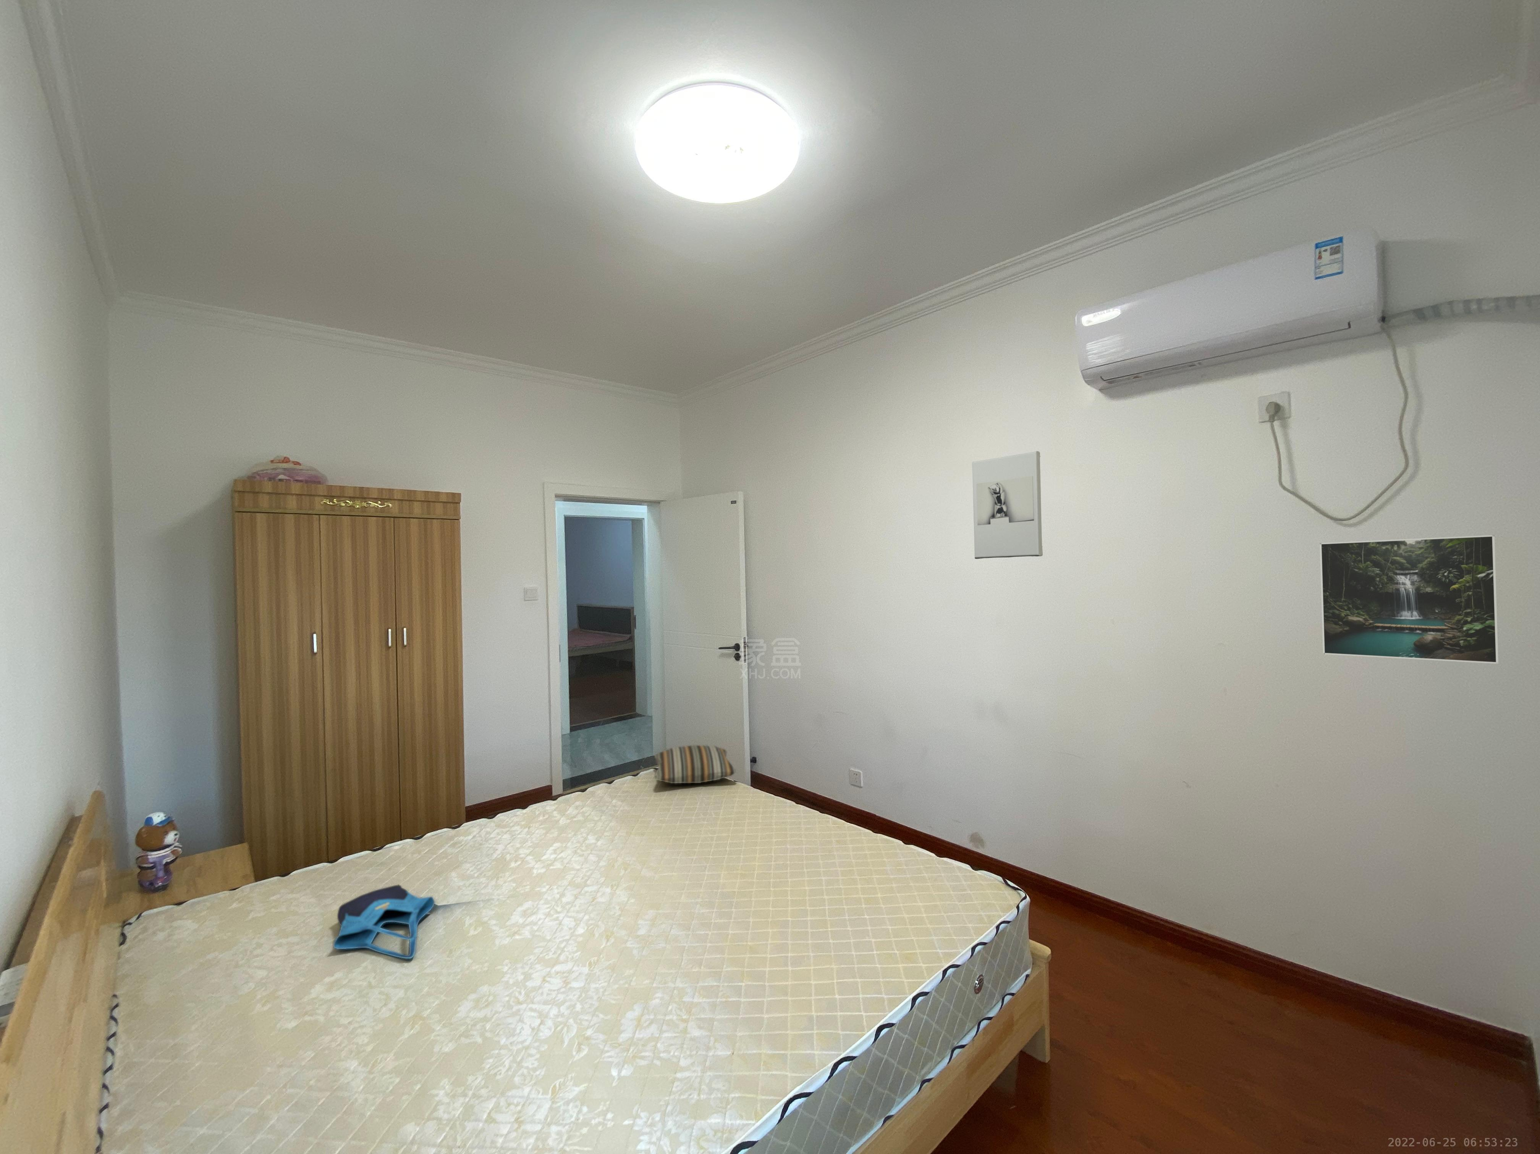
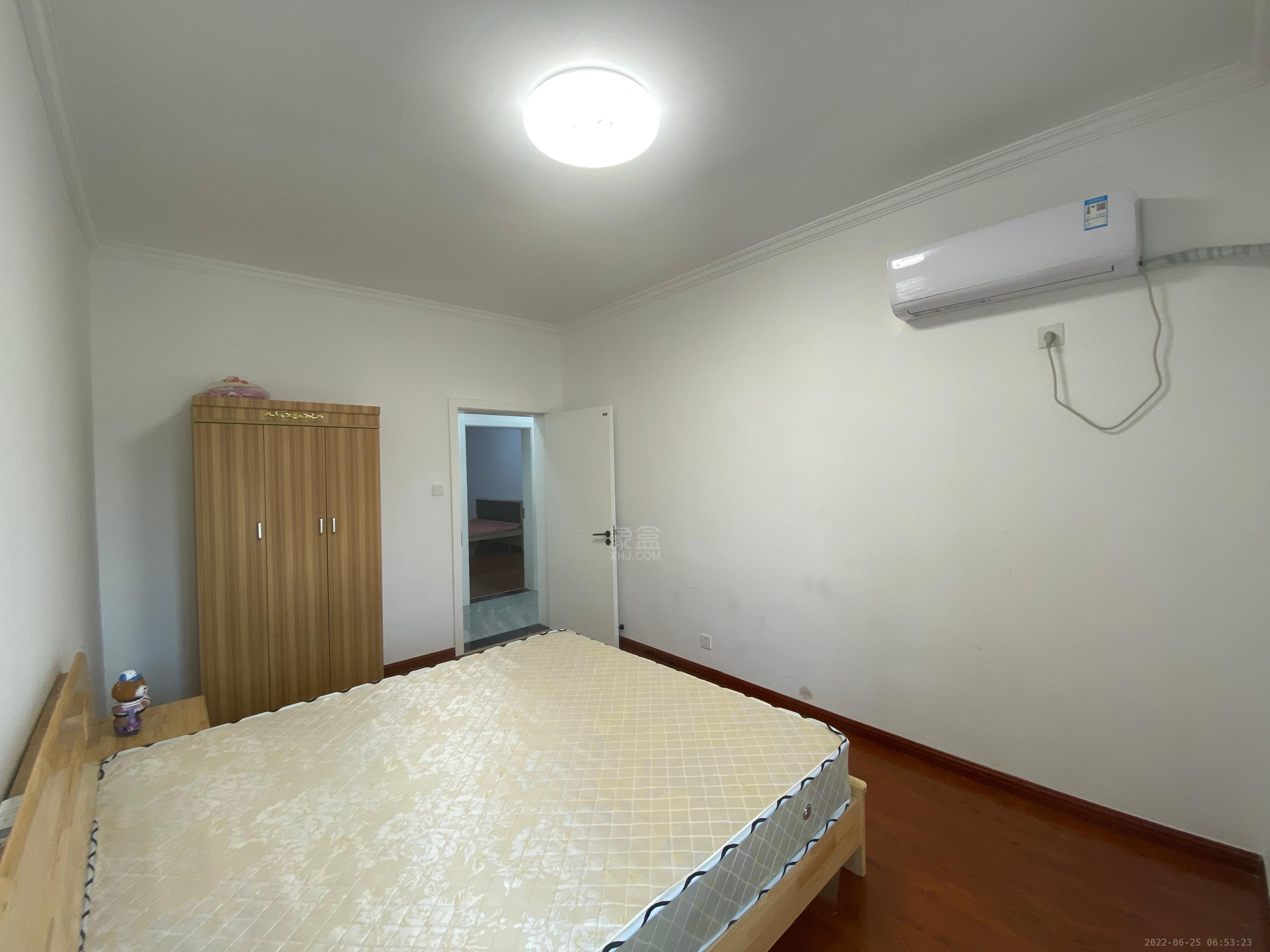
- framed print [1319,535,1499,664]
- wall sculpture [971,451,1043,560]
- pillow [654,745,737,784]
- tote bag [333,885,435,959]
